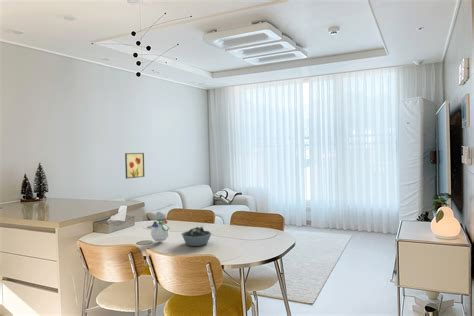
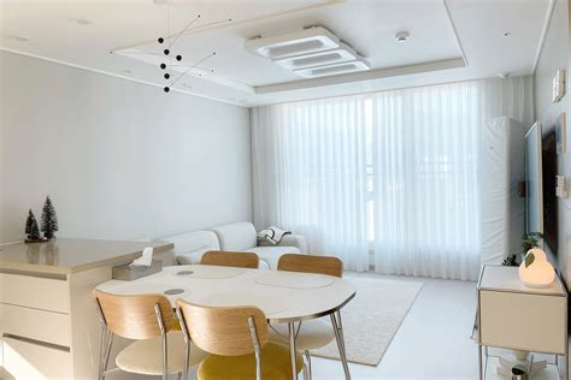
- bowl [180,226,213,247]
- toy figurine [150,211,170,243]
- wall art [124,152,146,180]
